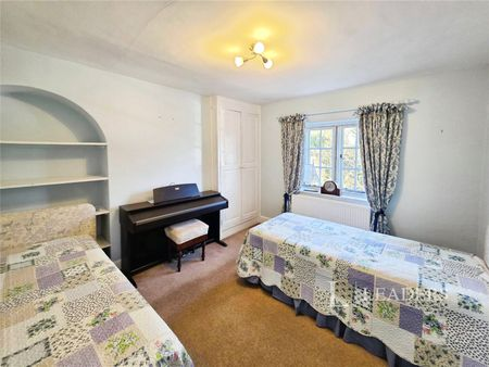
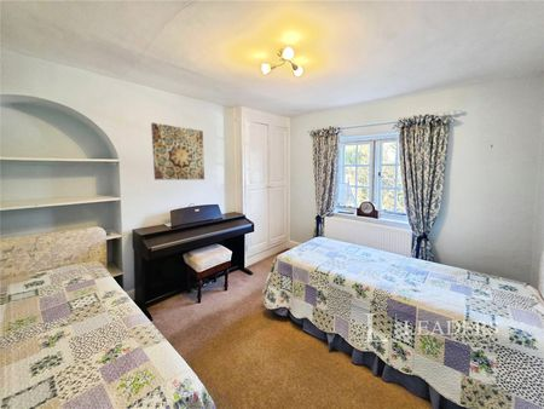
+ wall art [150,122,206,180]
